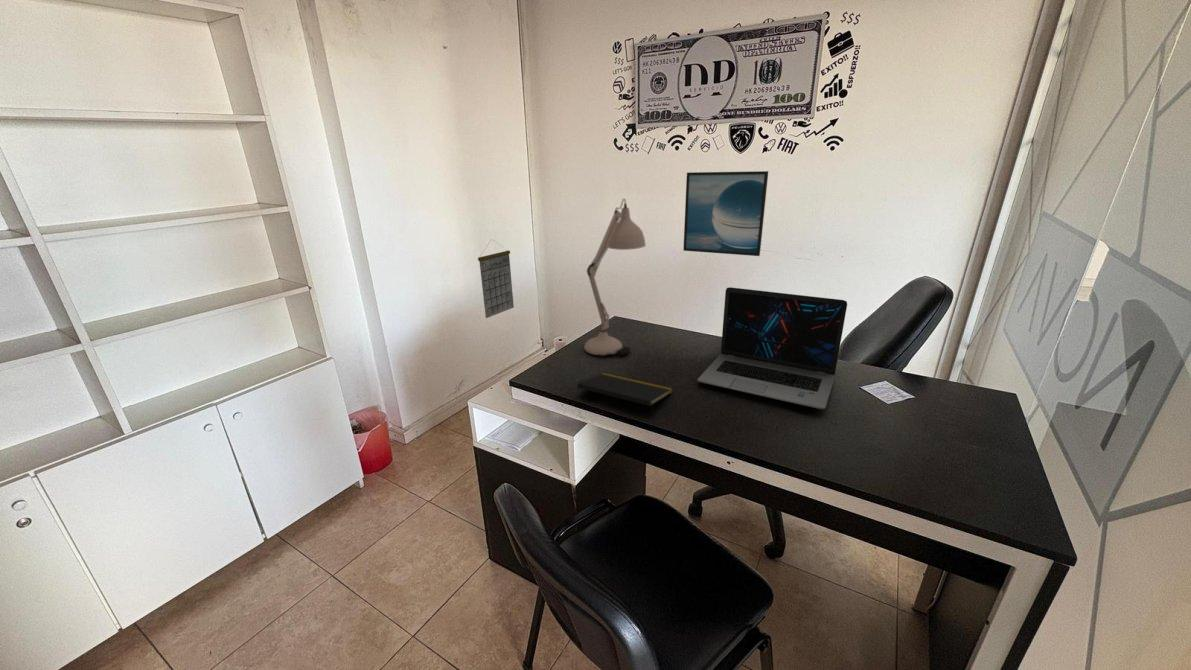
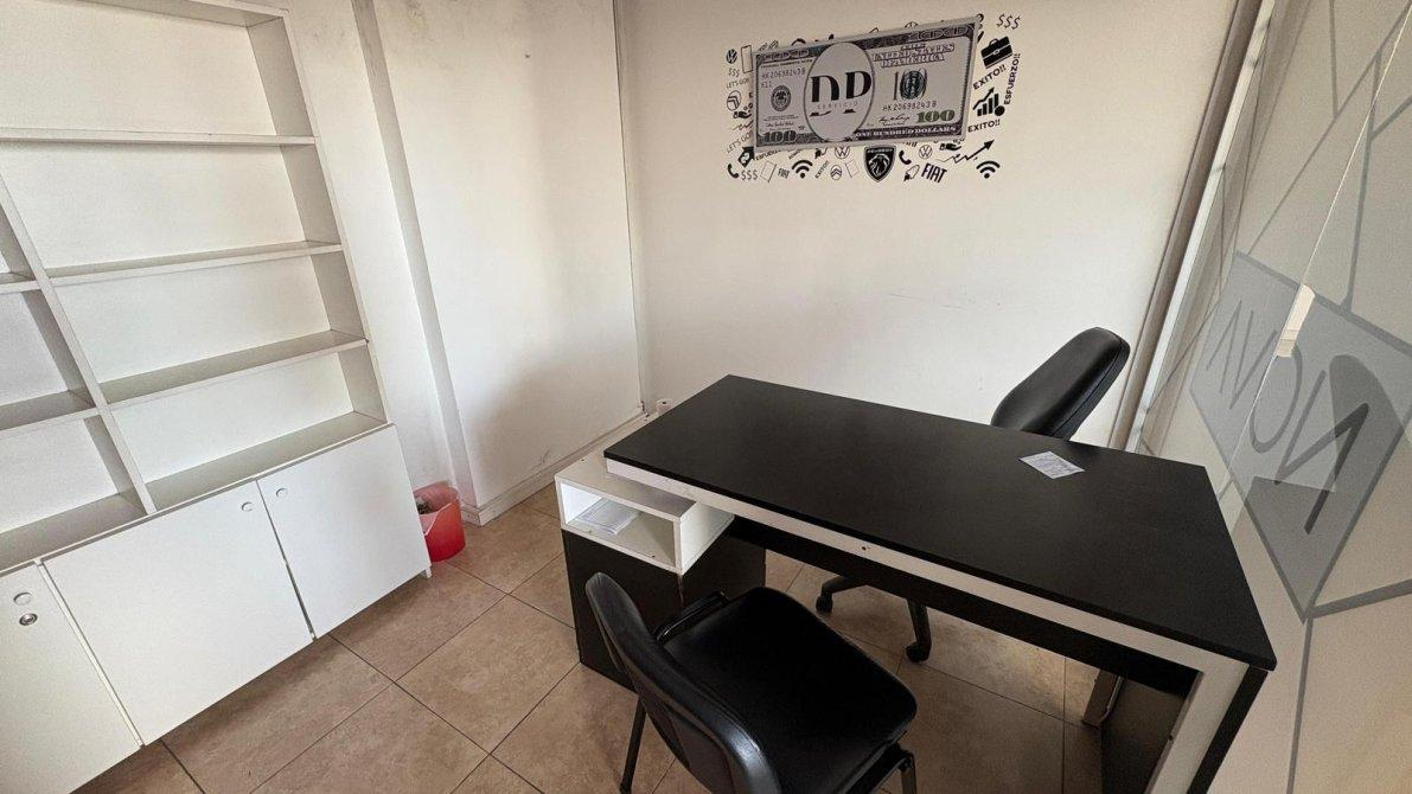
- notepad [576,372,674,417]
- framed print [682,170,769,257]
- calendar [477,239,515,319]
- desk lamp [583,198,647,358]
- laptop [697,286,848,410]
